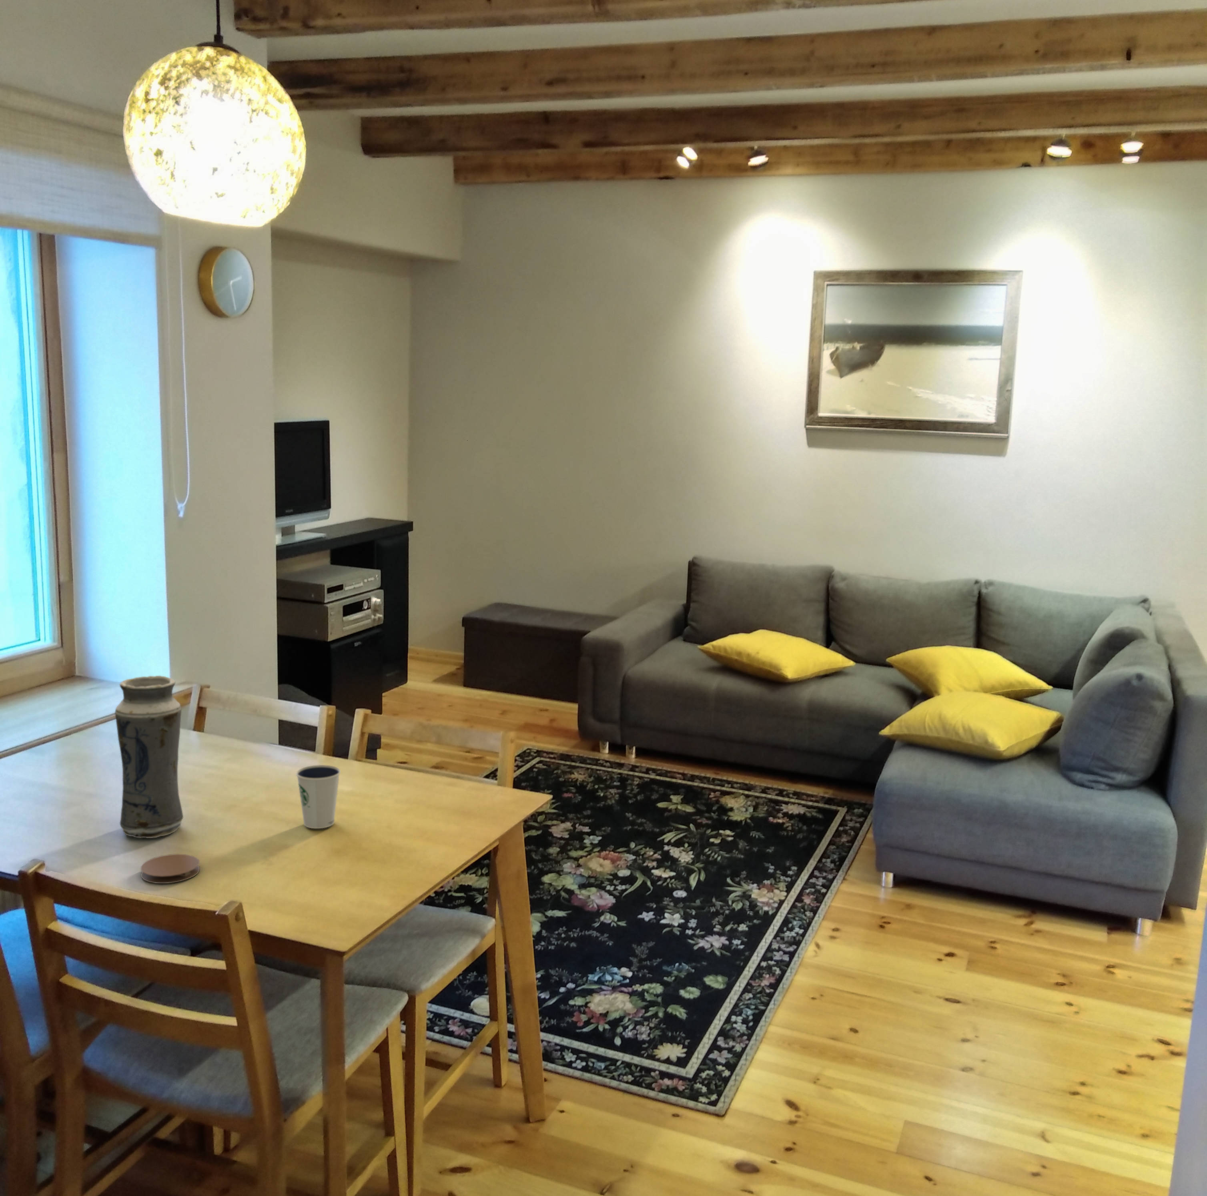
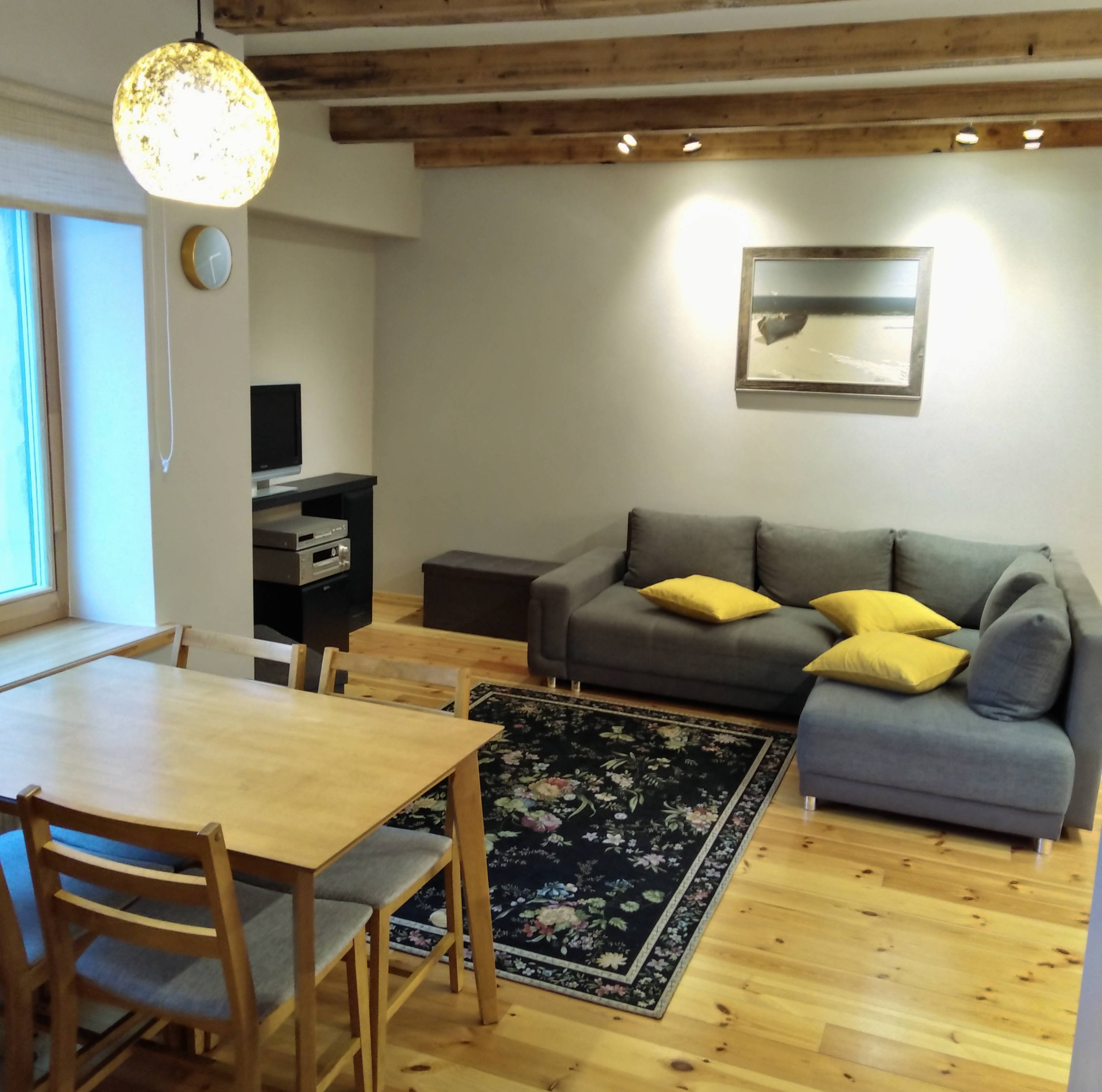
- vase [114,676,184,839]
- coaster [140,854,200,884]
- dixie cup [296,764,341,829]
